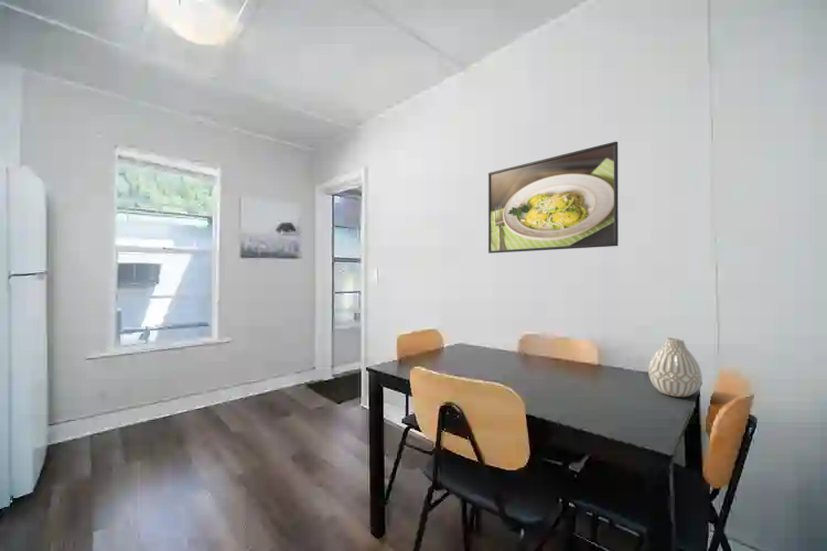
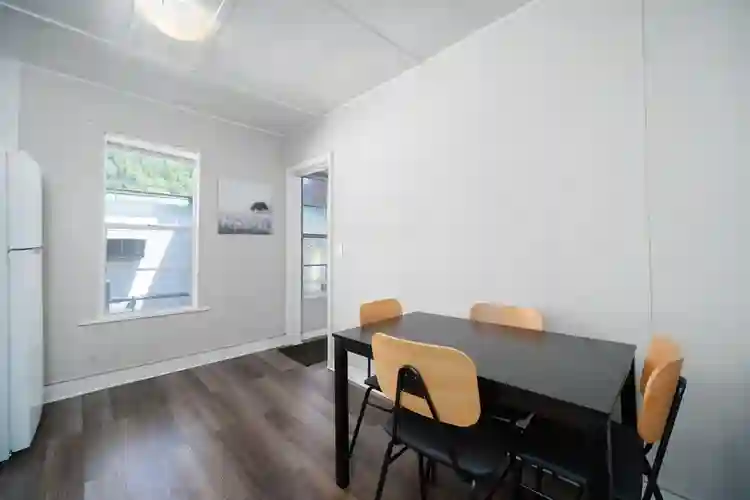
- vase [647,337,704,398]
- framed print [487,140,620,255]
